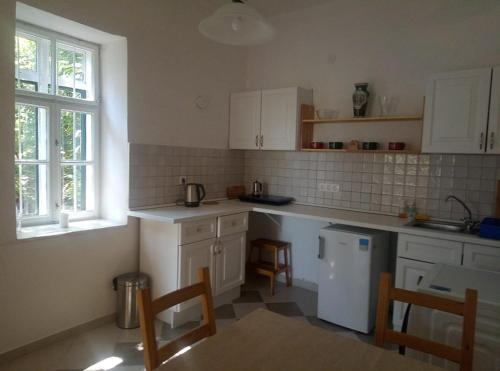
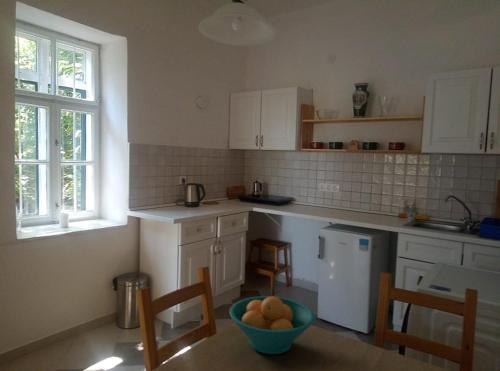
+ fruit bowl [228,295,316,355]
